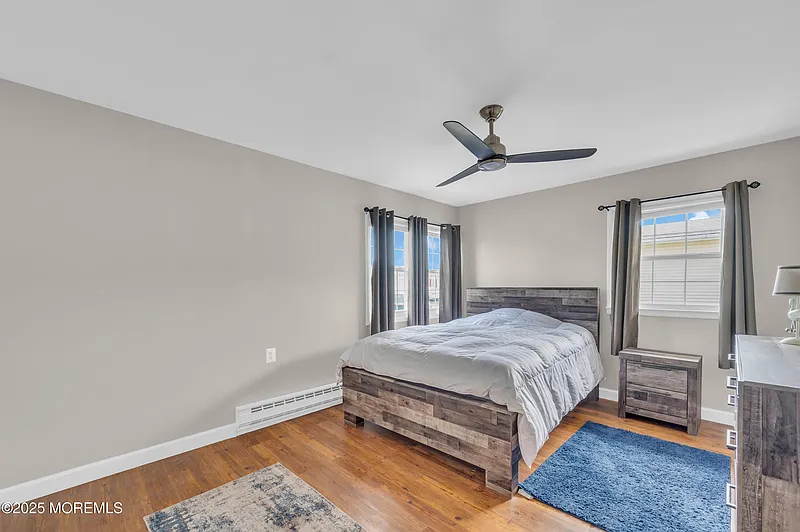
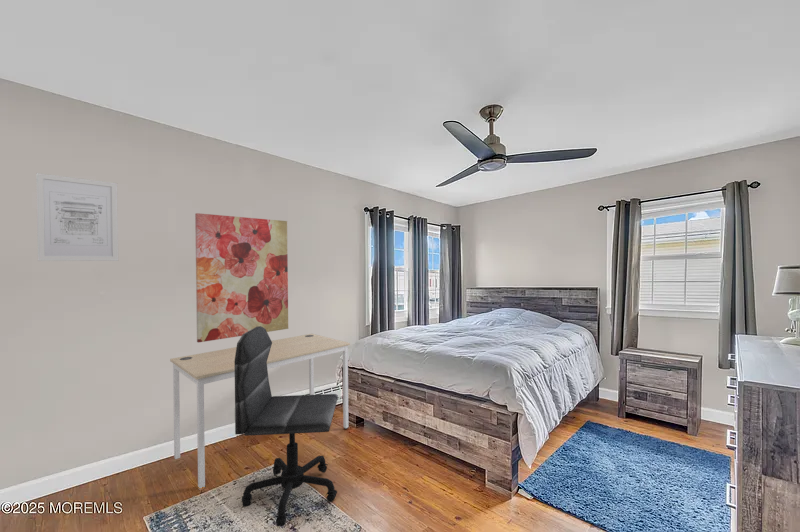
+ desk [169,333,351,489]
+ wall art [194,212,289,343]
+ wall art [35,172,119,262]
+ office chair [234,326,339,527]
